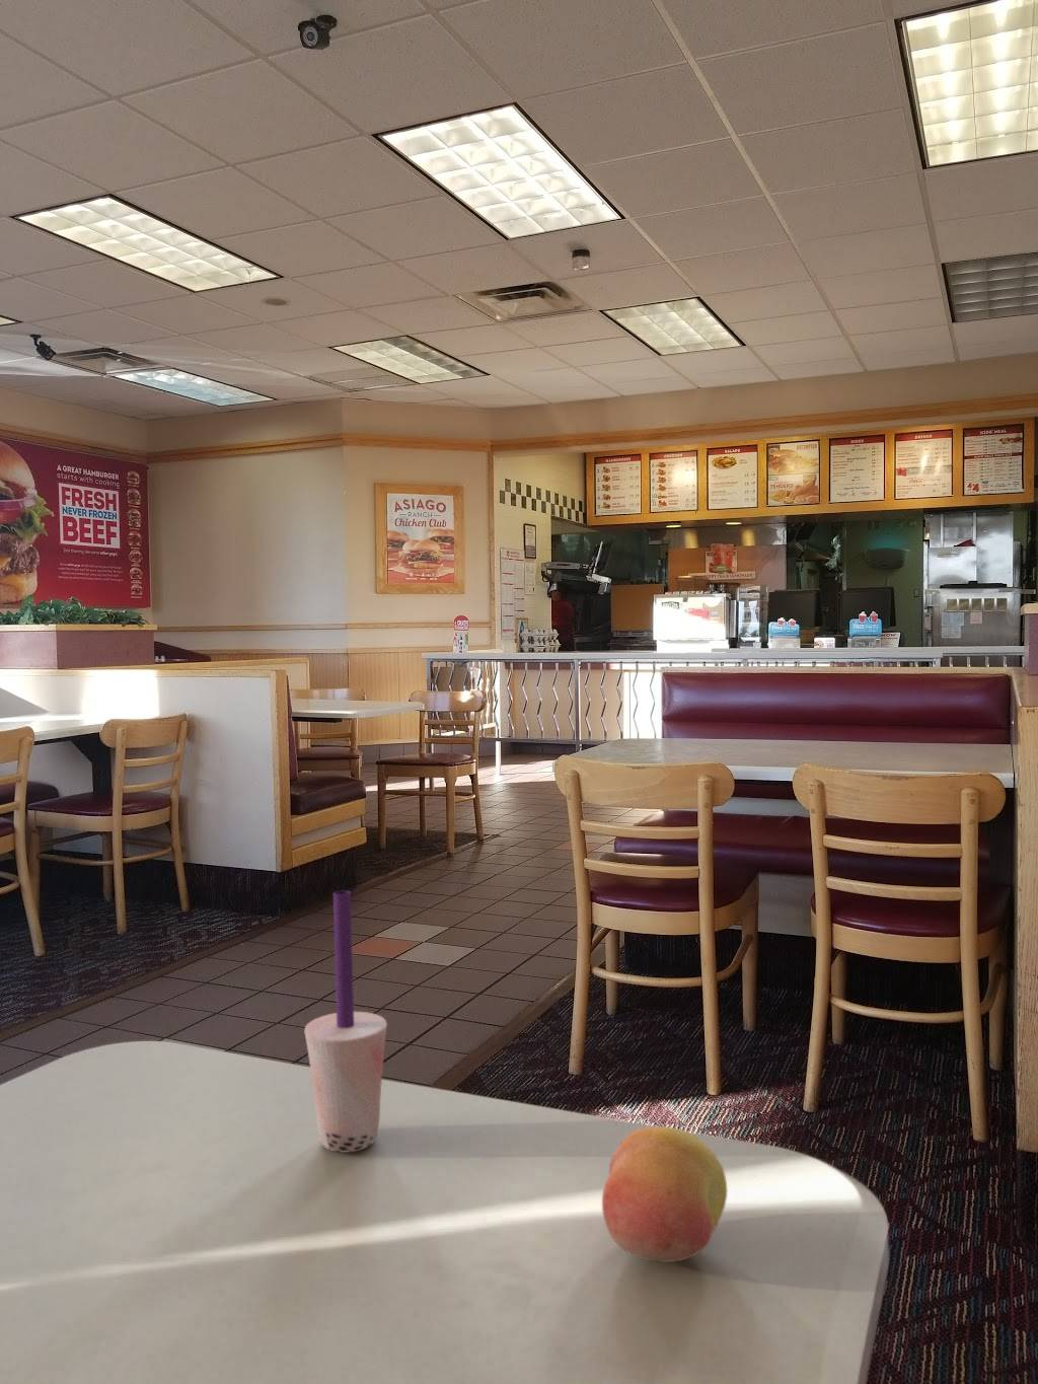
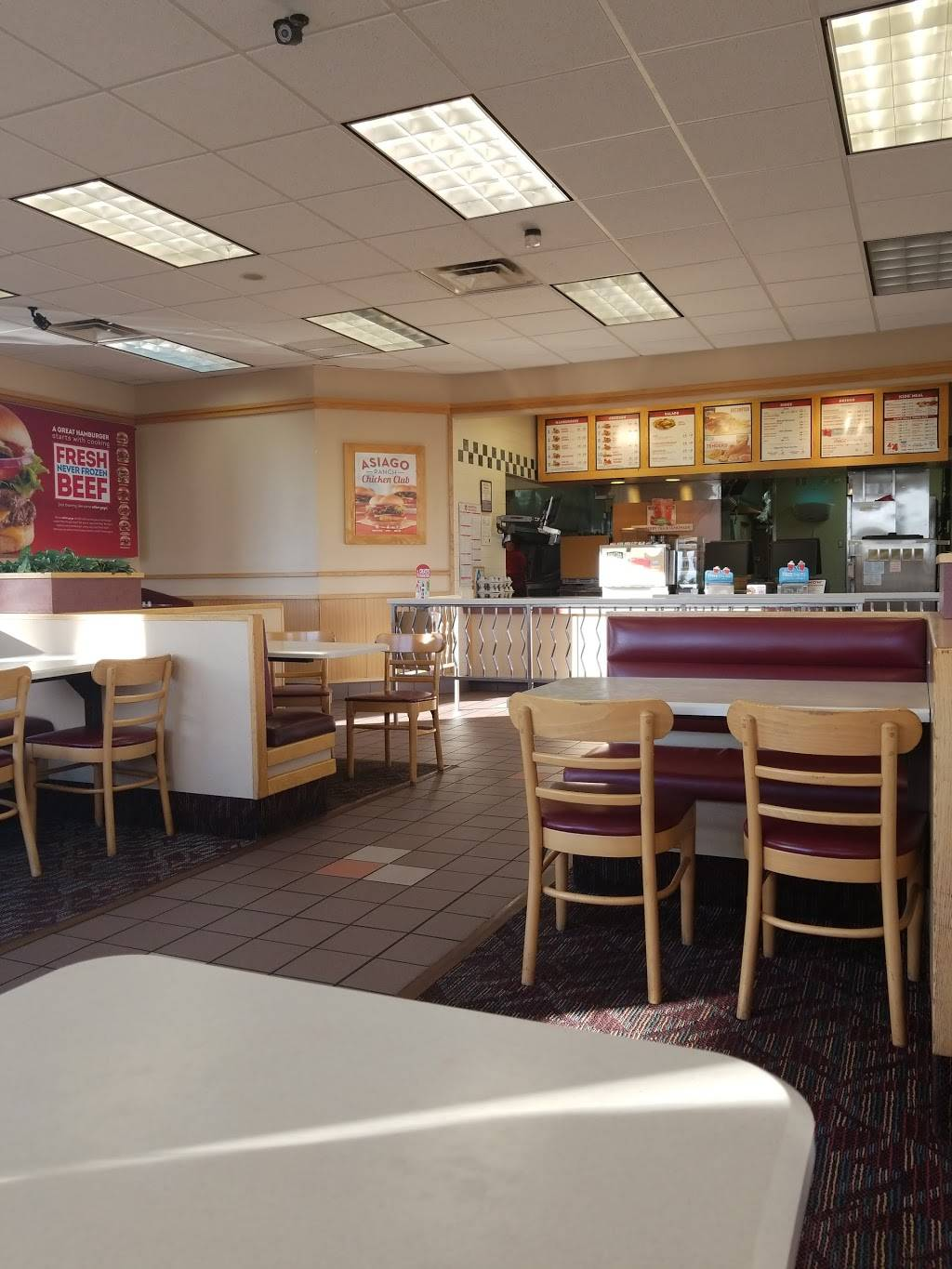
- fruit [601,1126,728,1263]
- beverage cup [303,889,388,1153]
